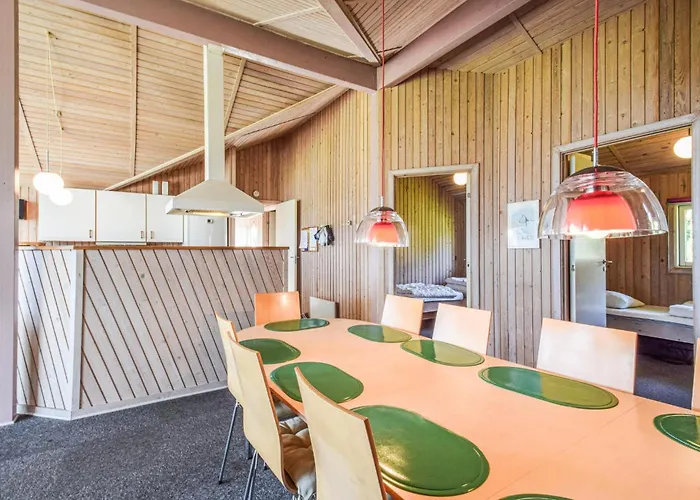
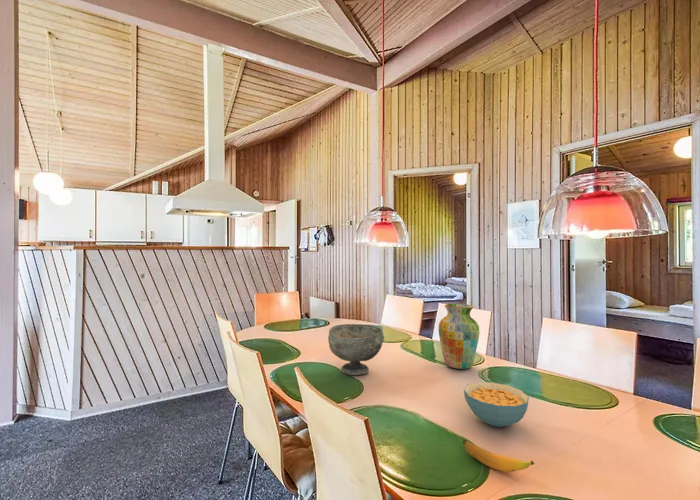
+ vase [437,303,480,370]
+ banana [462,438,535,473]
+ cereal bowl [463,381,530,428]
+ decorative bowl [327,323,384,376]
